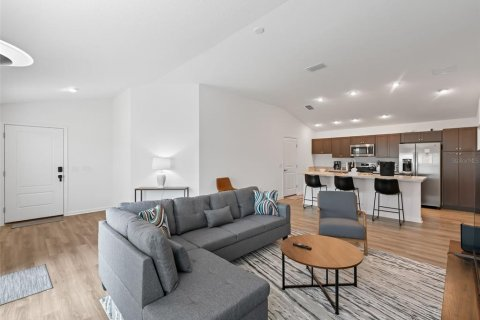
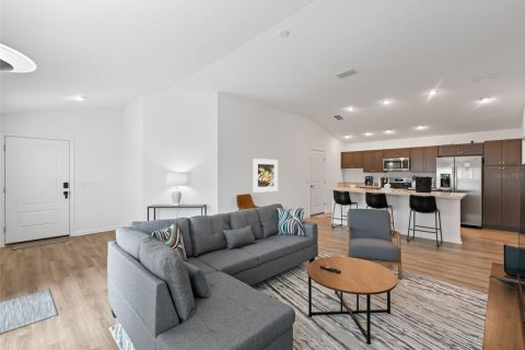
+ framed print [253,158,279,194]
